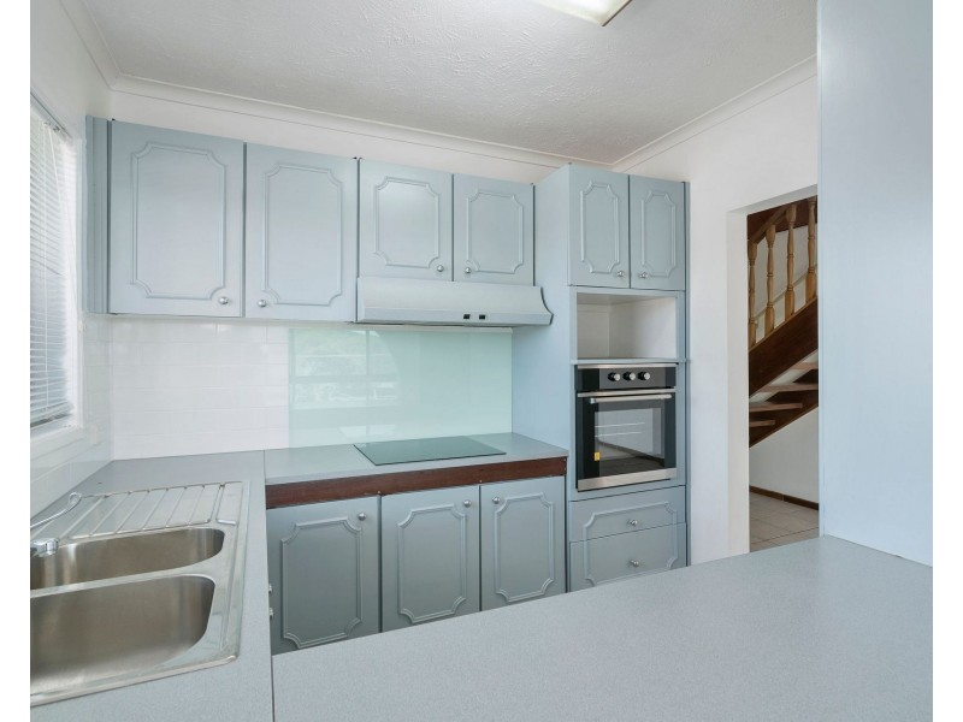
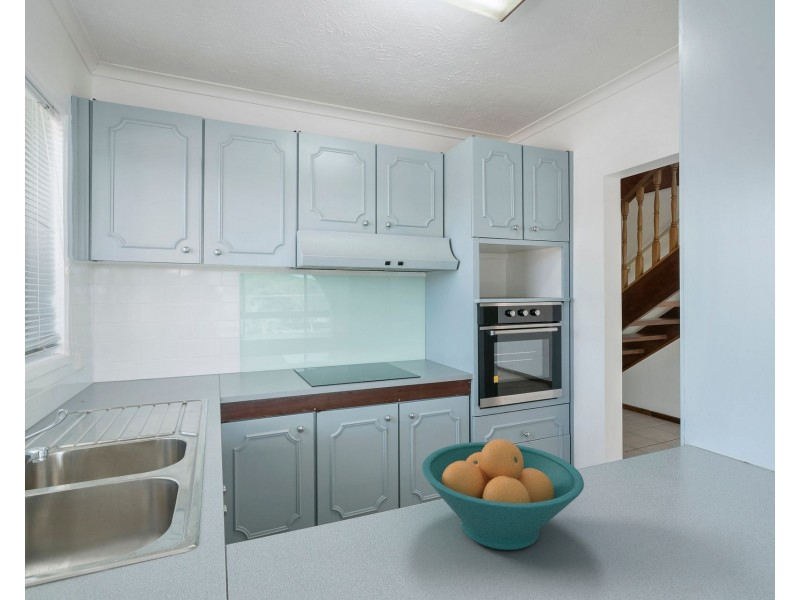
+ fruit bowl [421,438,585,551]
